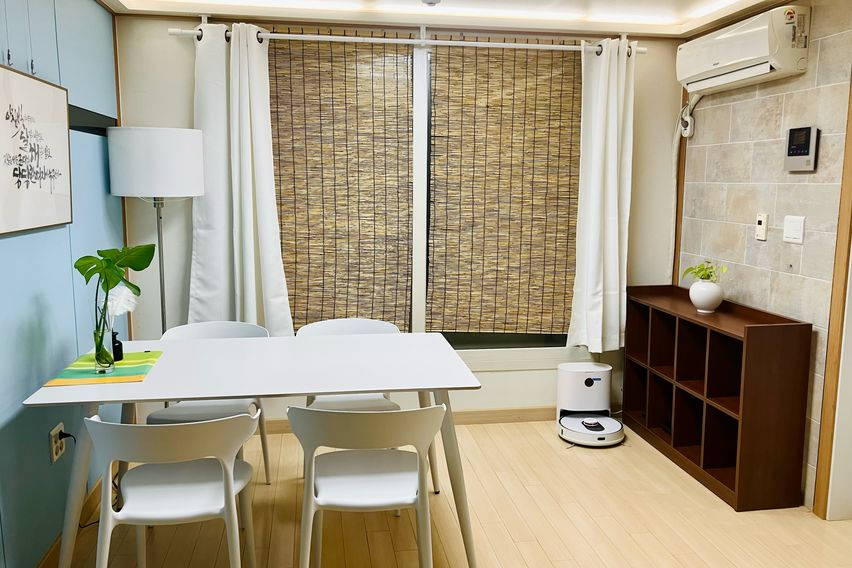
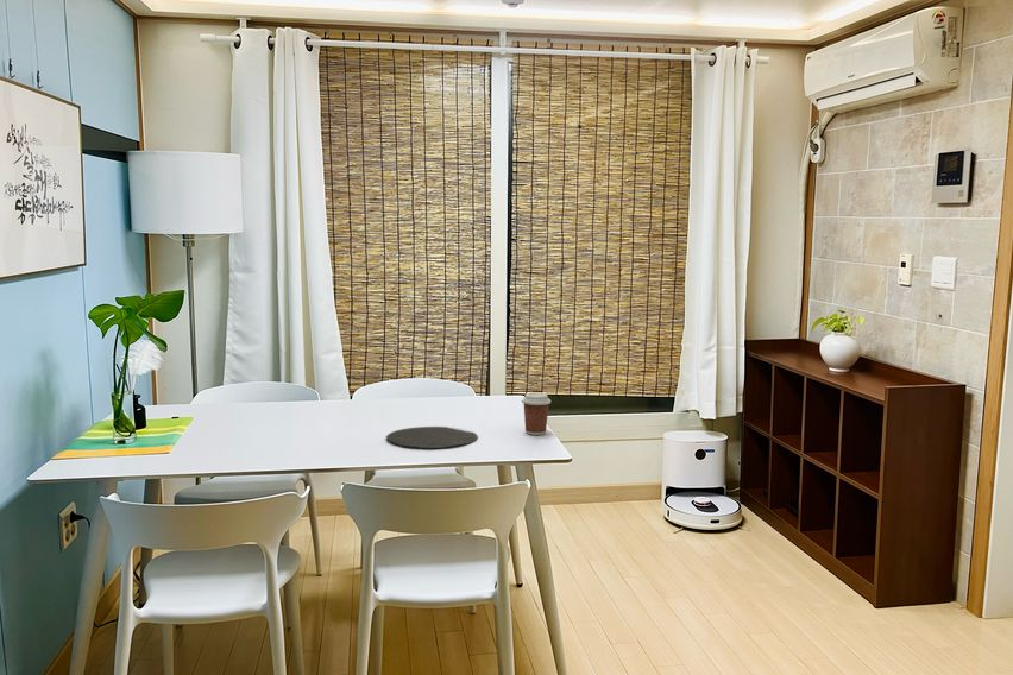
+ coffee cup [521,391,552,436]
+ plate [385,425,479,449]
